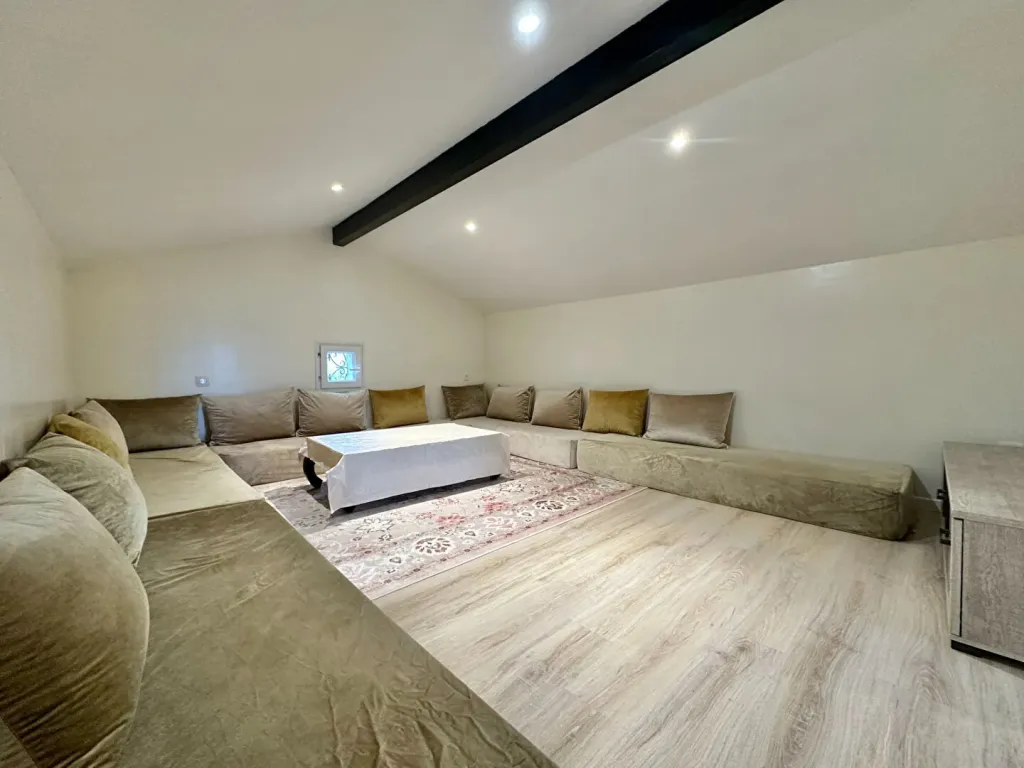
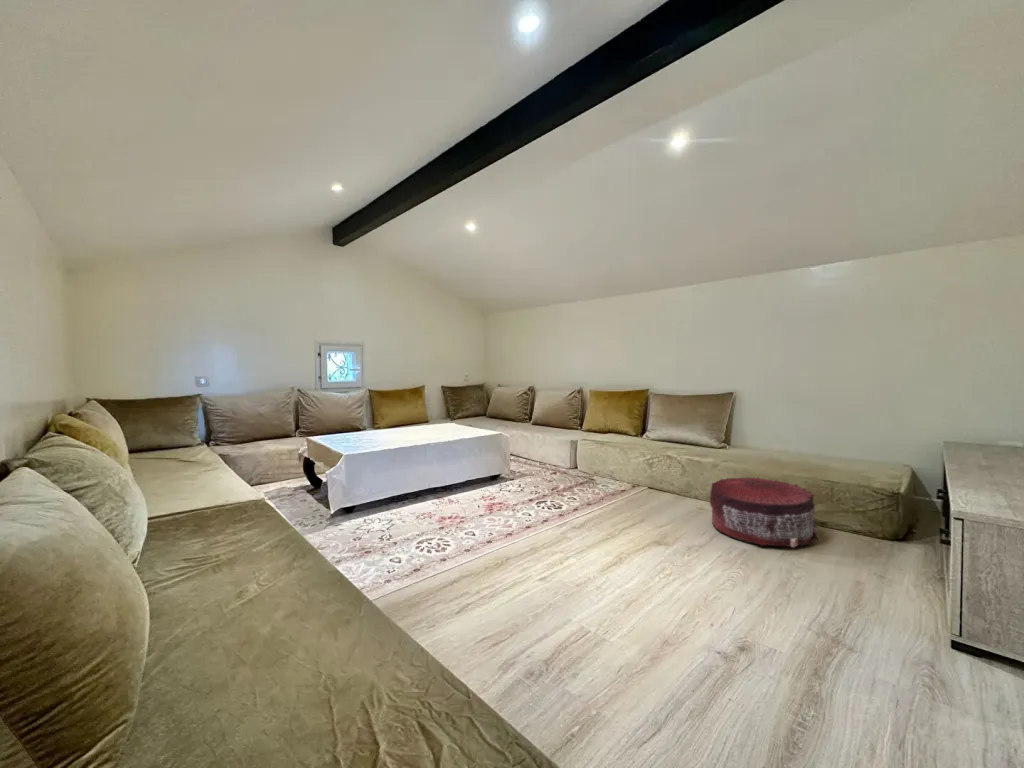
+ pouf [709,476,819,549]
